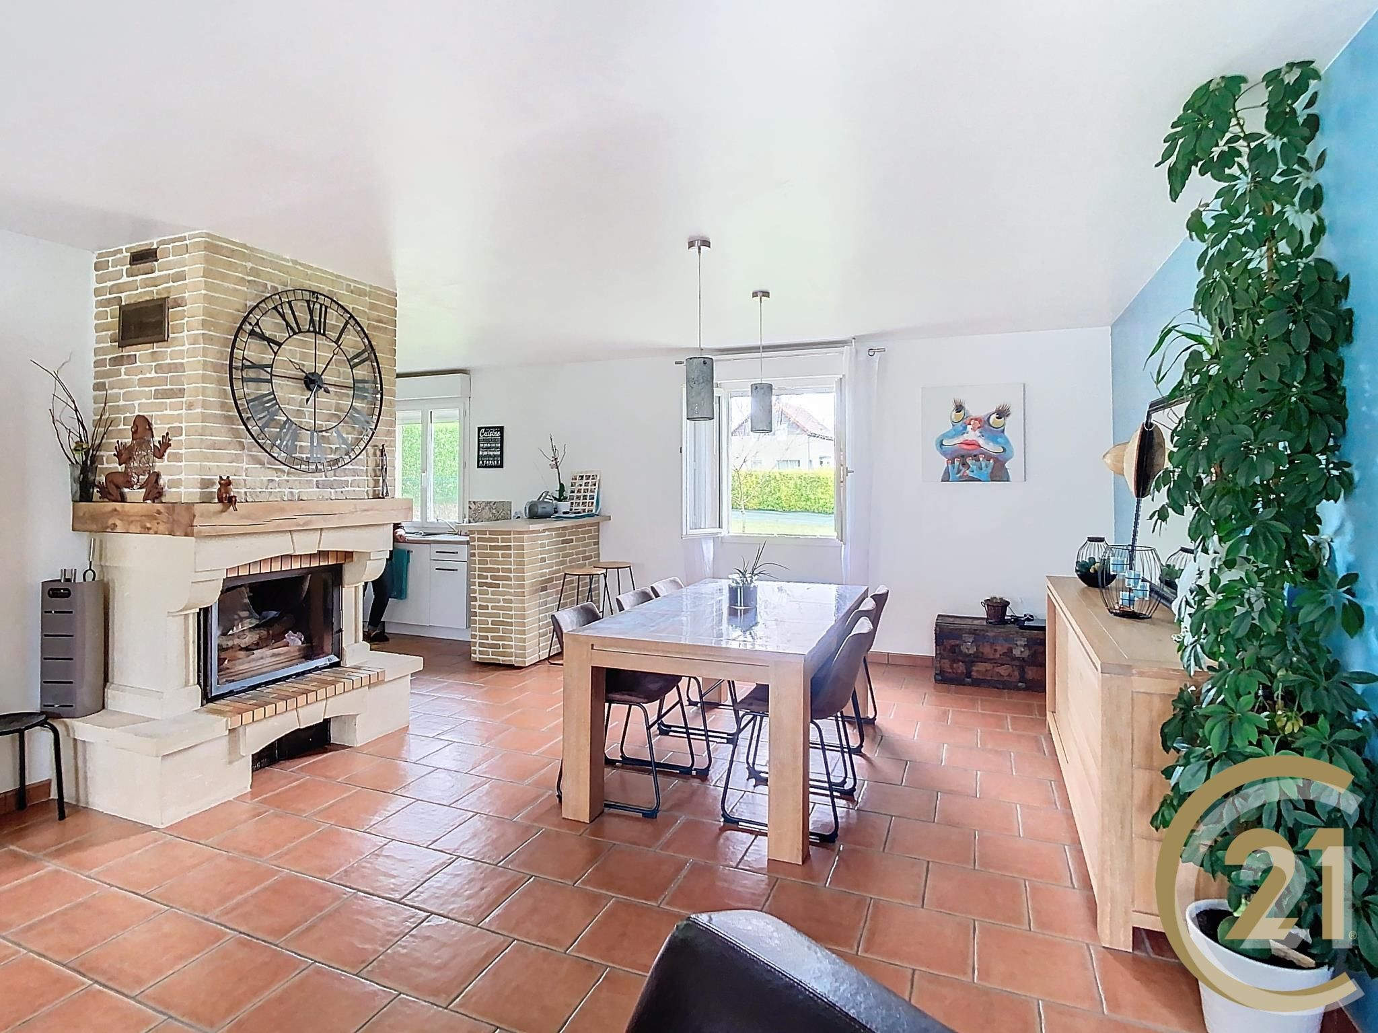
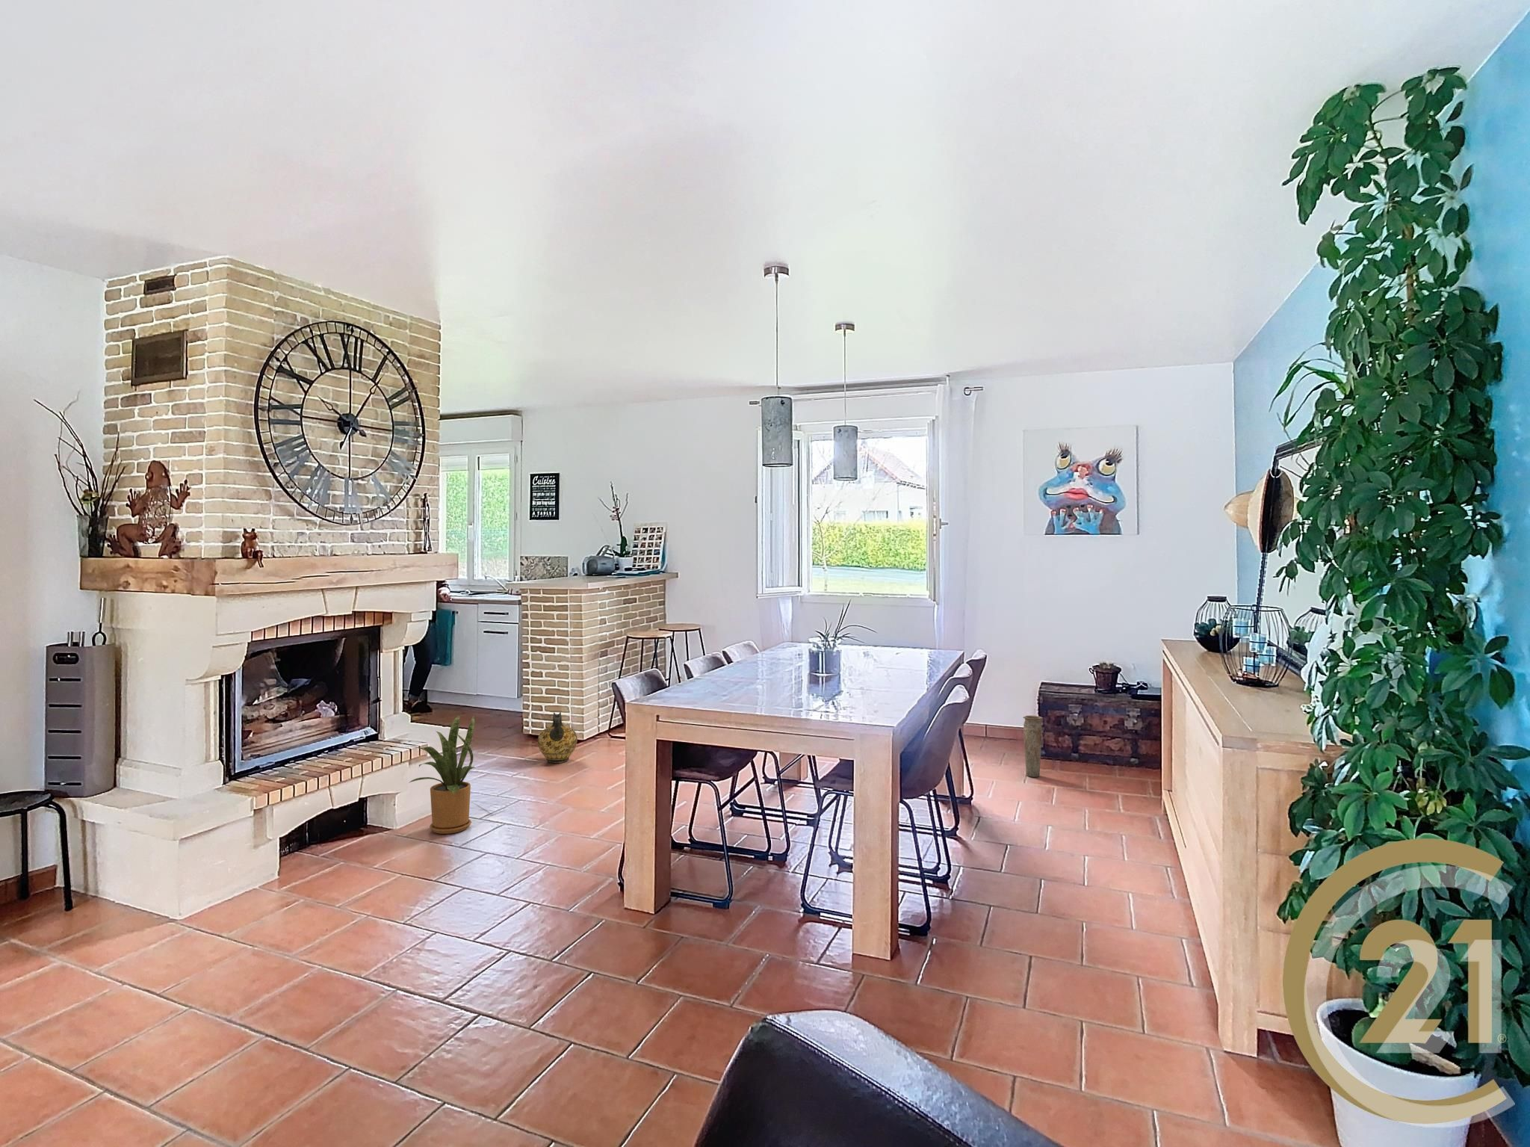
+ vase [1023,716,1043,778]
+ ceramic jug [537,711,578,764]
+ house plant [404,713,476,835]
